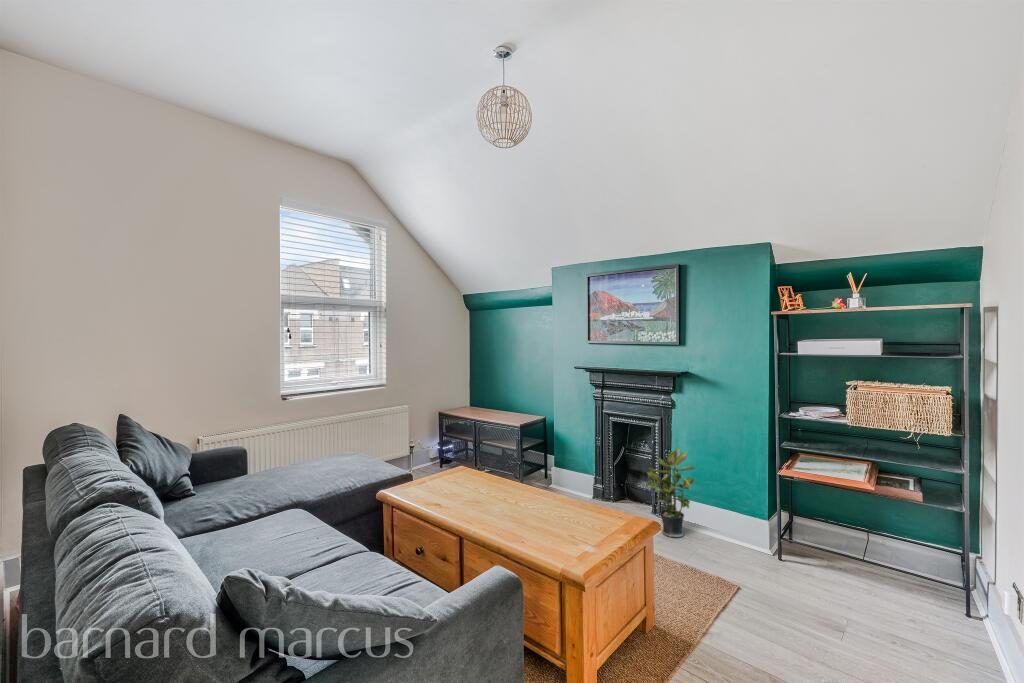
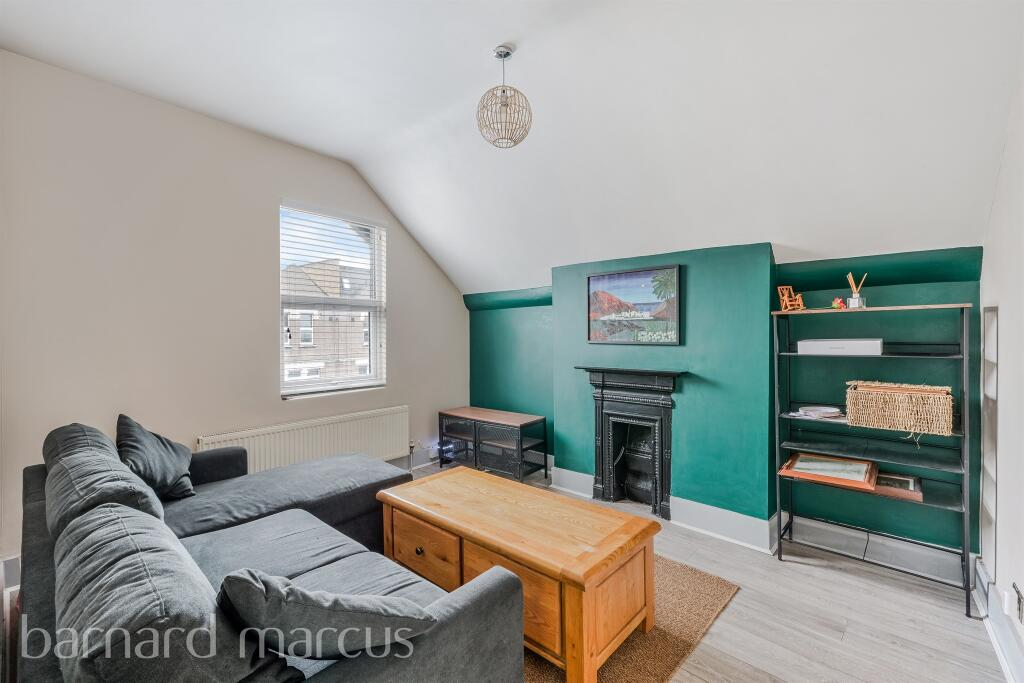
- potted plant [645,446,697,538]
